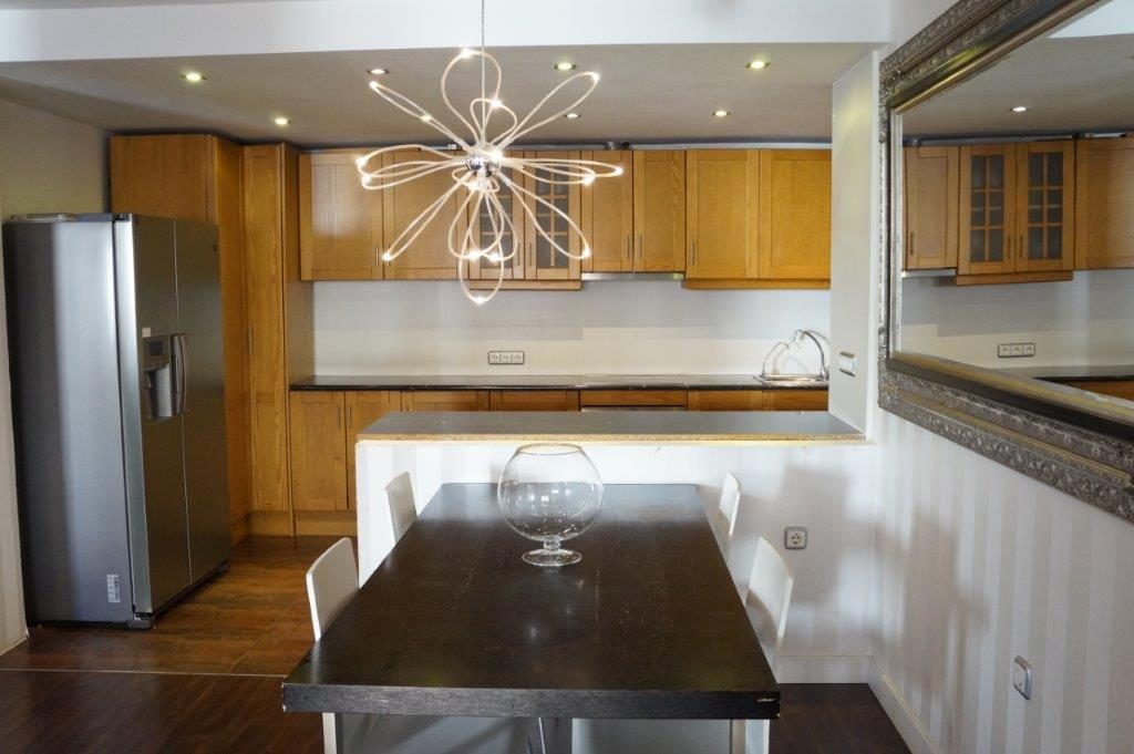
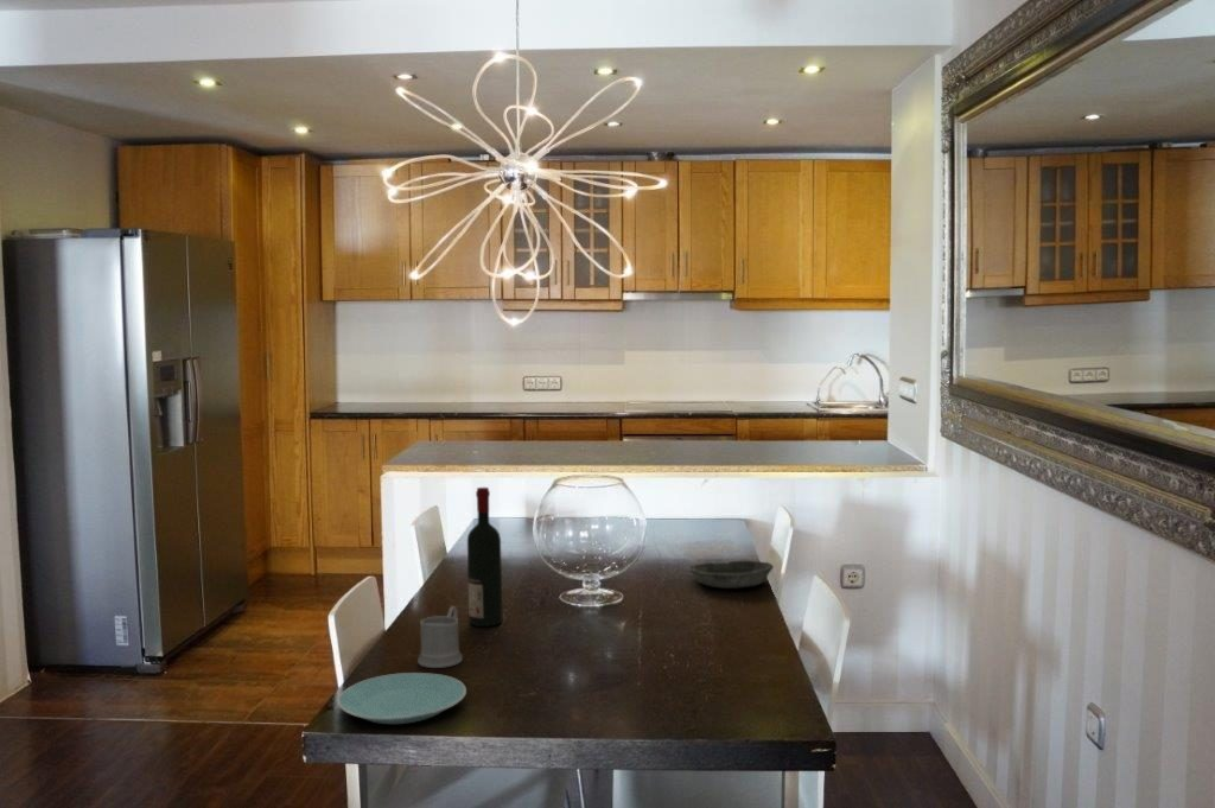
+ bowl [688,560,775,590]
+ mug [416,605,464,669]
+ plate [336,672,467,725]
+ alcohol [466,486,503,628]
